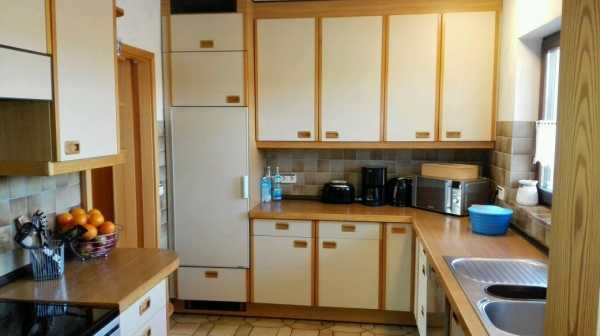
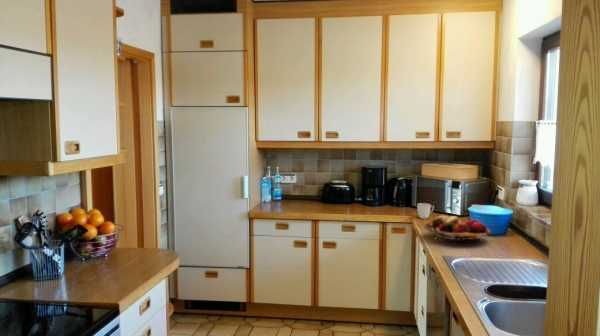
+ fruit basket [423,213,491,245]
+ mug [416,202,435,220]
